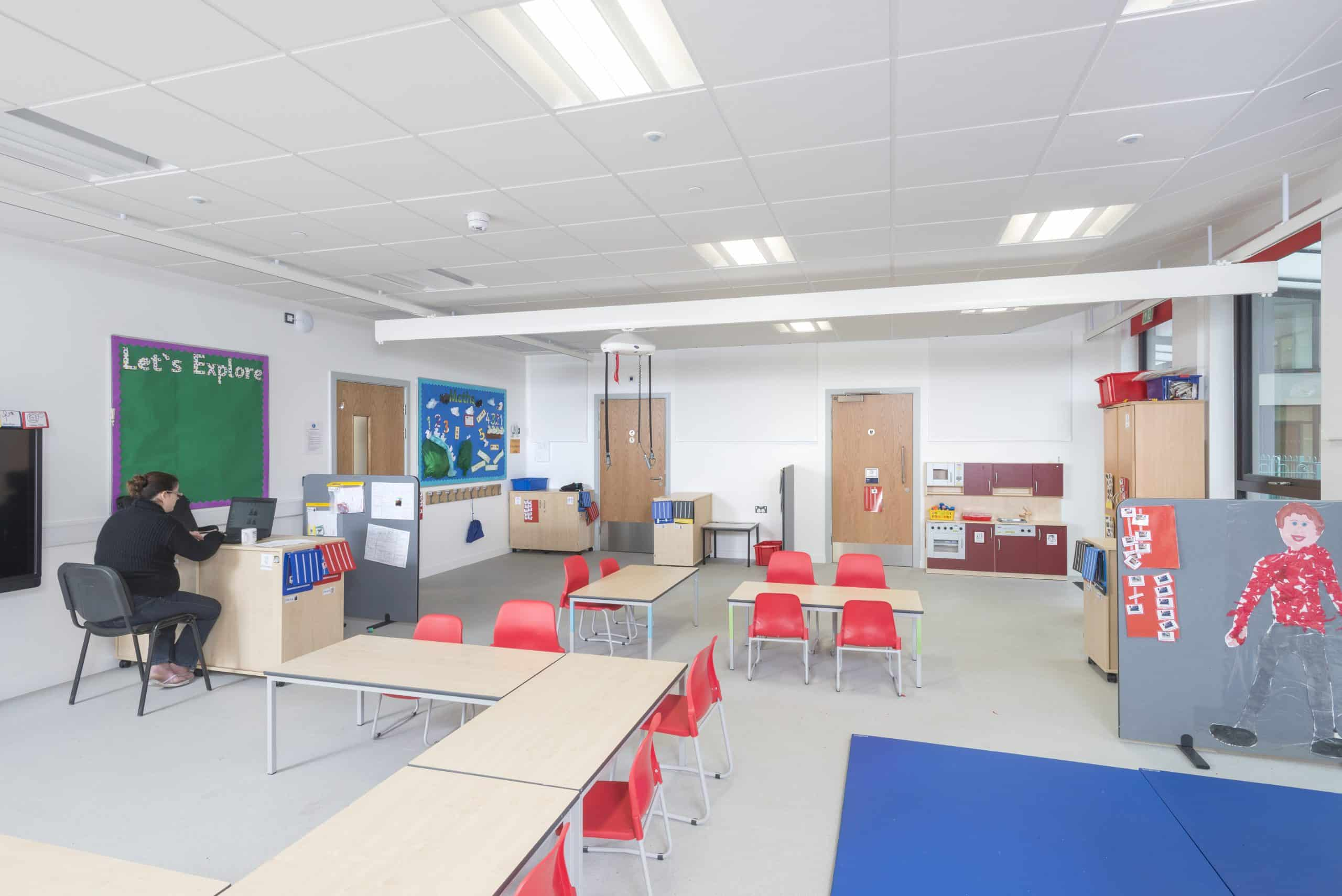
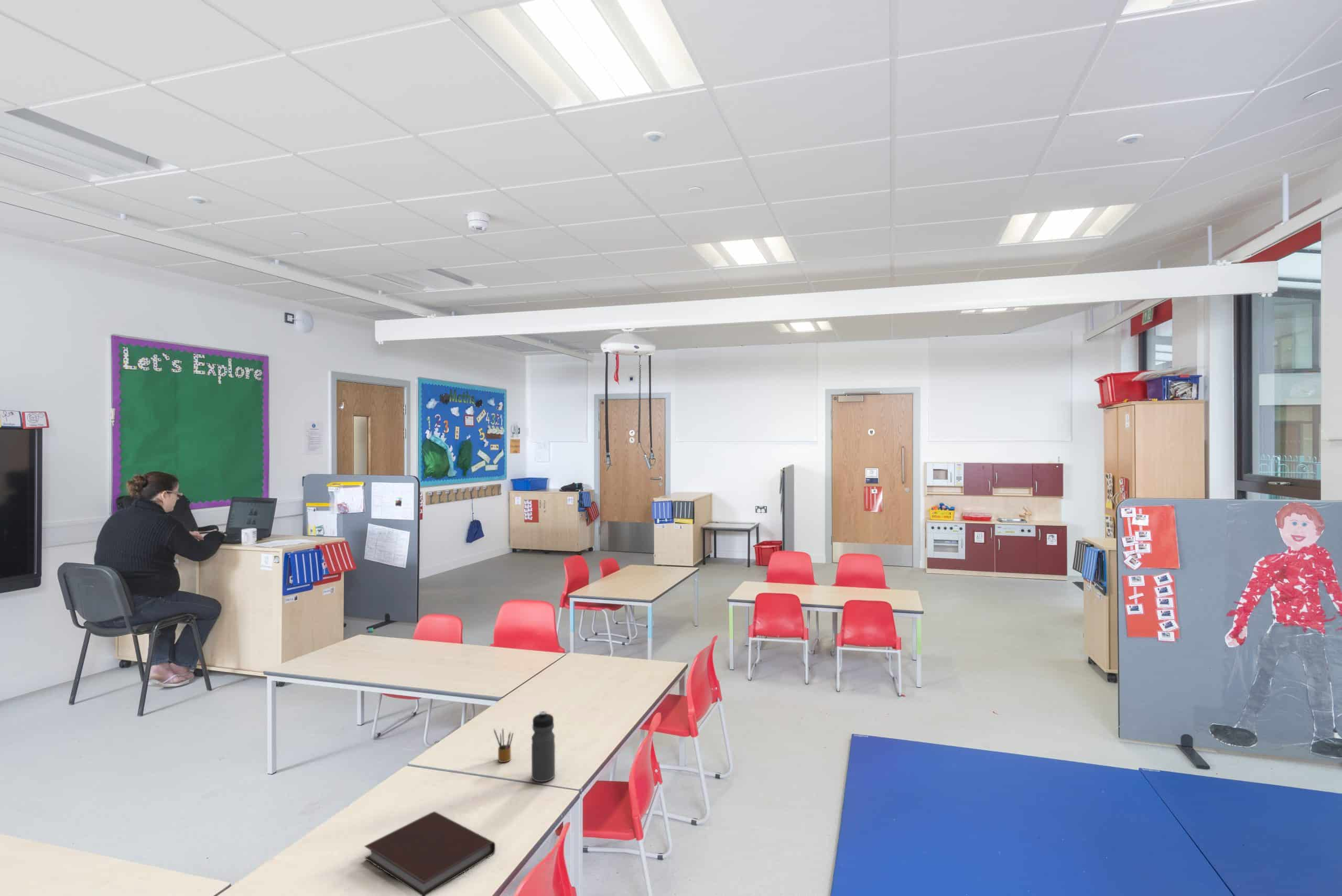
+ water bottle [531,710,556,782]
+ pencil box [493,728,514,763]
+ notebook [364,811,496,896]
